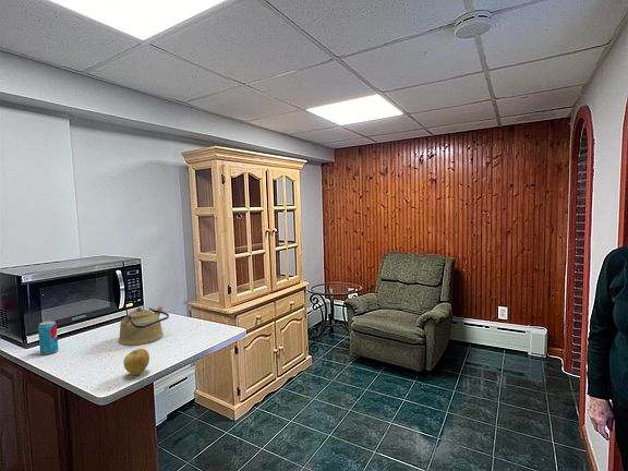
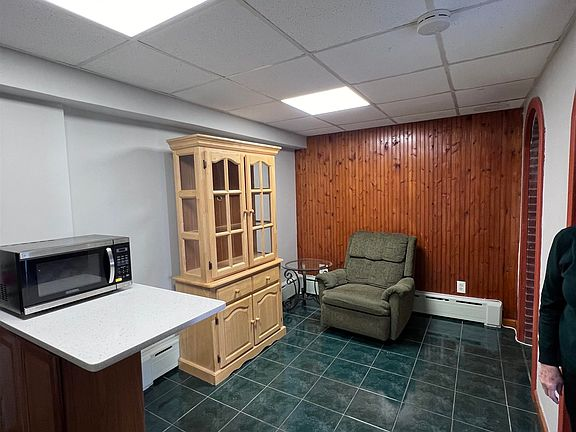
- apple [123,348,150,376]
- beverage can [37,319,59,355]
- kettle [118,305,170,347]
